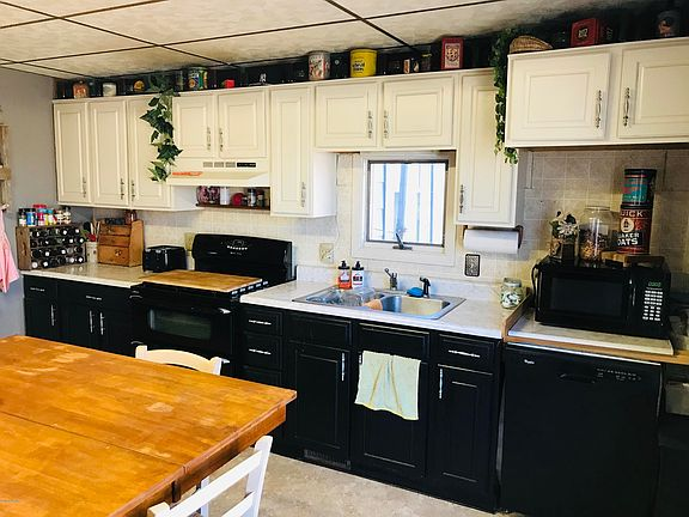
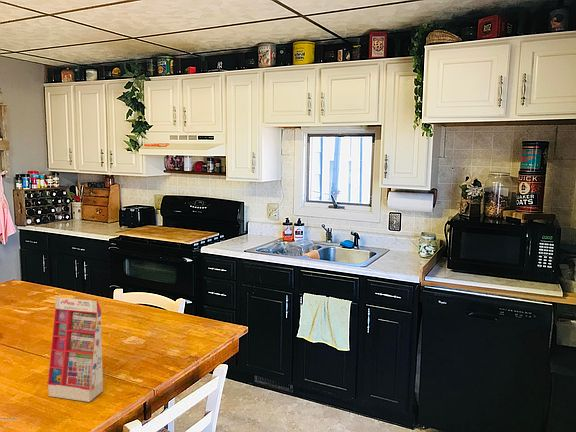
+ gift box [47,296,104,403]
